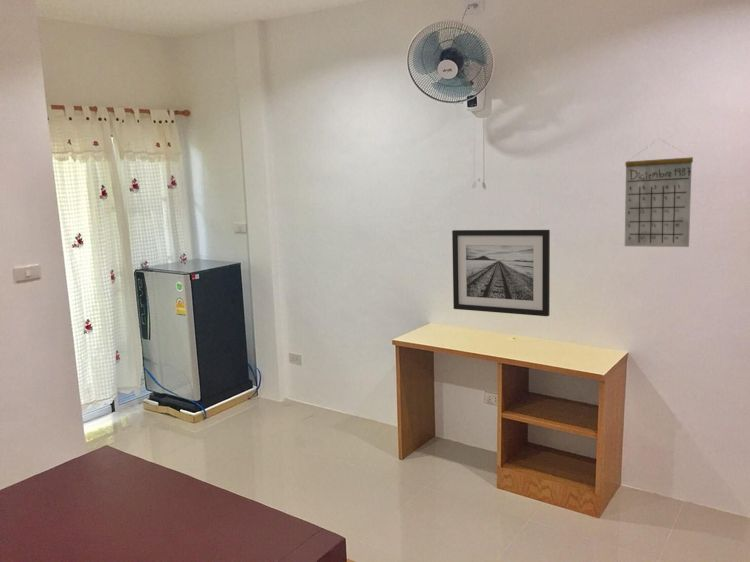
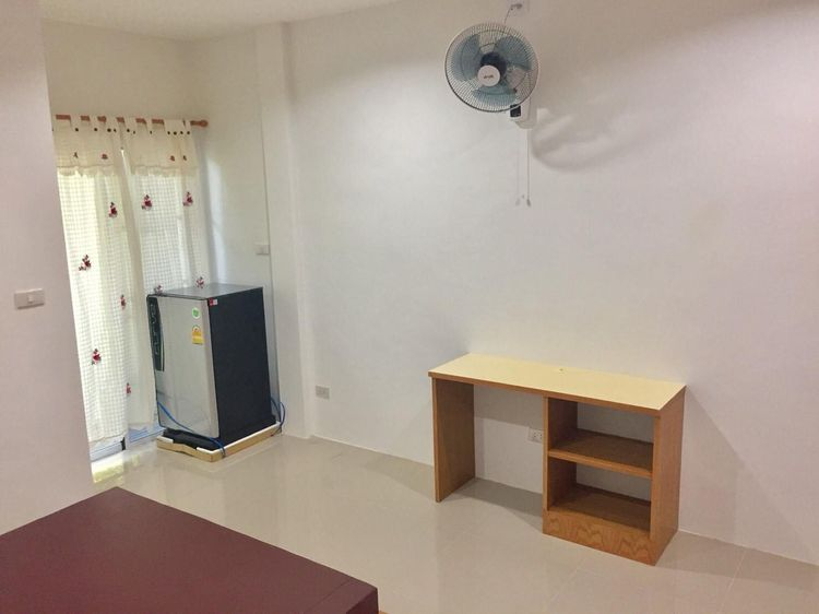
- wall art [451,229,551,317]
- calendar [624,138,694,248]
